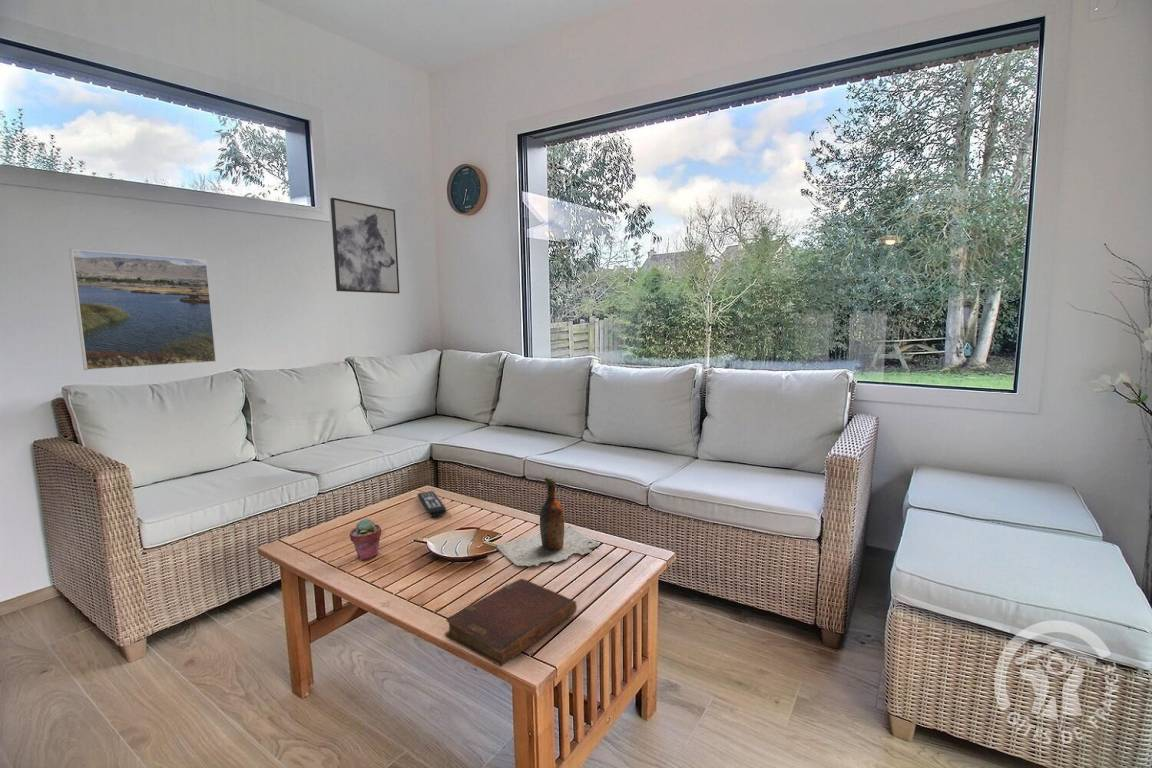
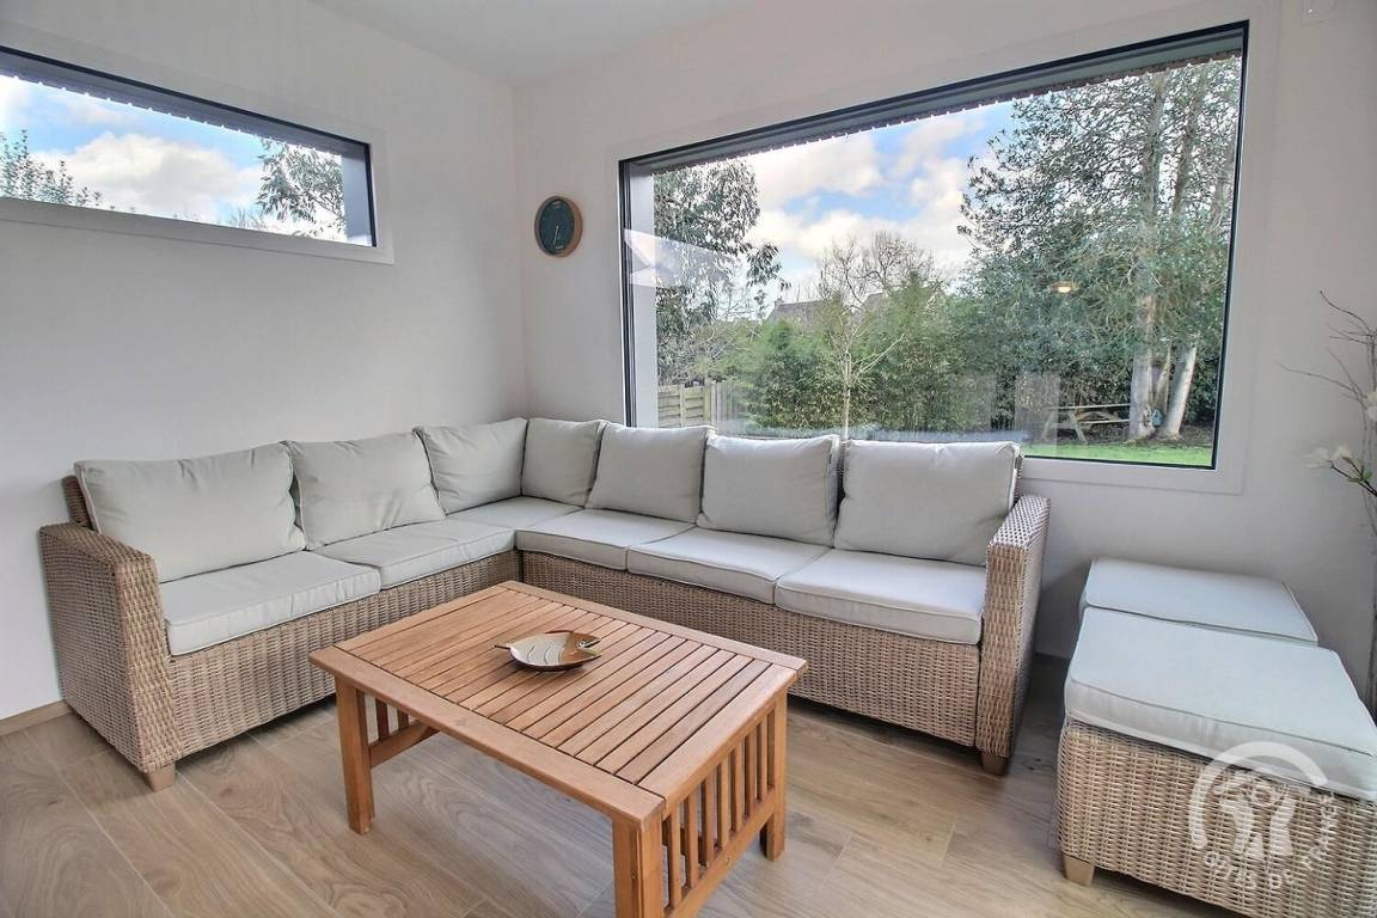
- wine bottle [494,476,600,569]
- wall art [329,197,400,295]
- diary [444,578,578,668]
- potted succulent [349,518,382,561]
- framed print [68,248,217,371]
- remote control [416,490,447,518]
